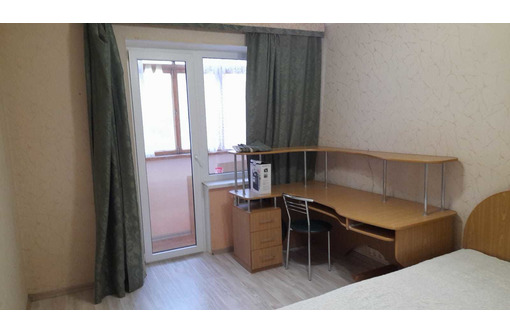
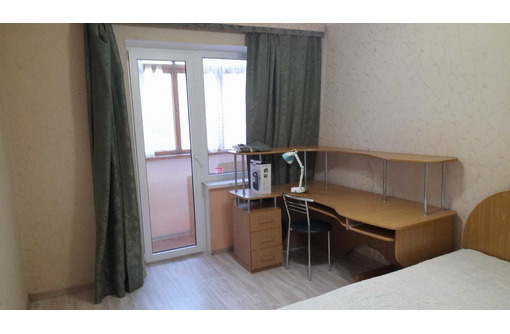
+ desk lamp [282,150,306,193]
